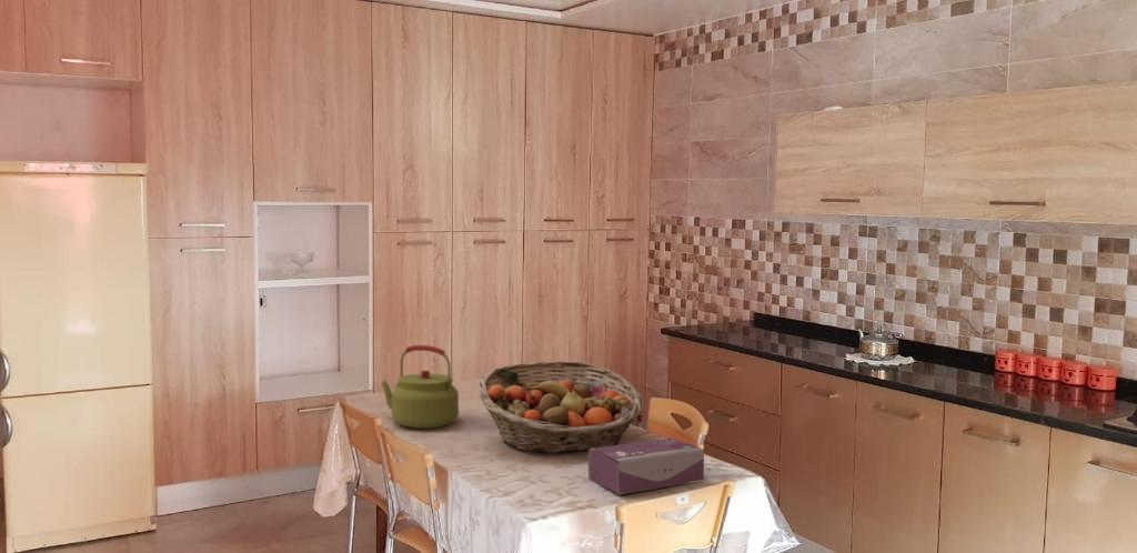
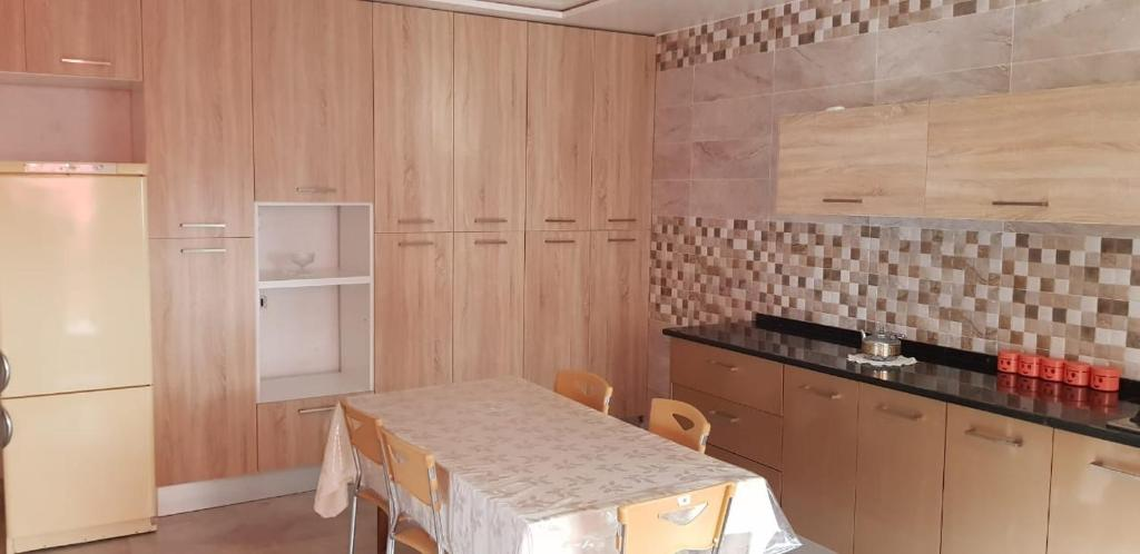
- kettle [380,344,460,429]
- fruit basket [477,360,644,455]
- tissue box [587,436,705,495]
